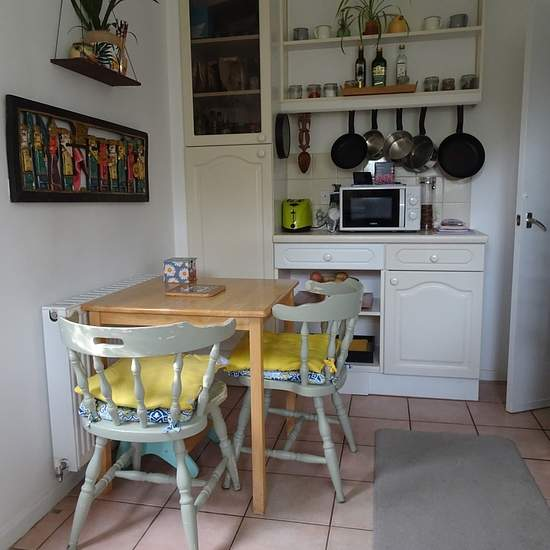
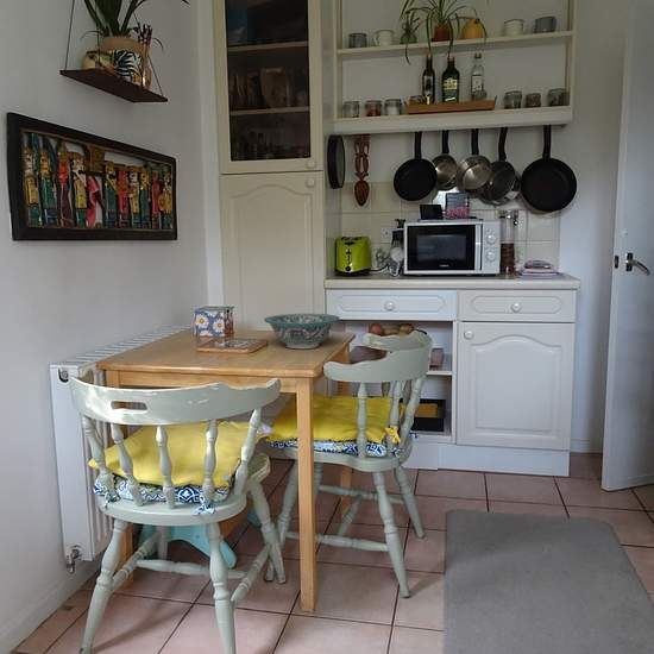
+ bowl [263,313,341,350]
